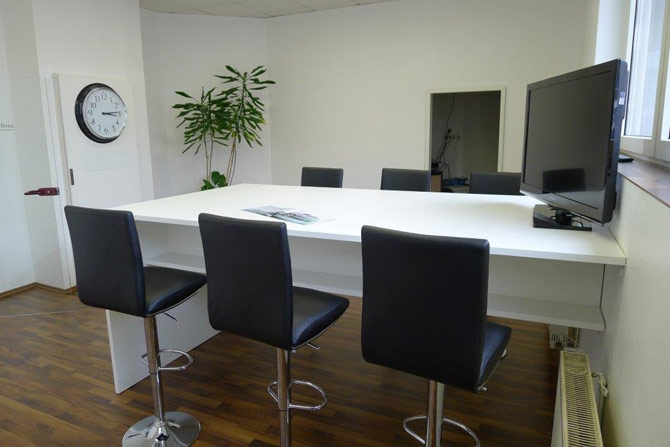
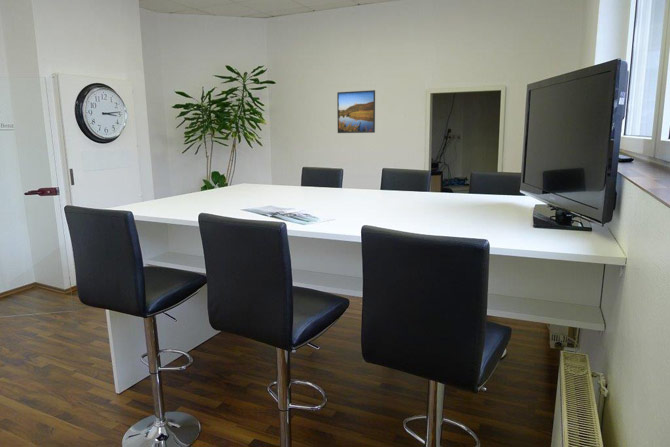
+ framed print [336,89,376,134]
